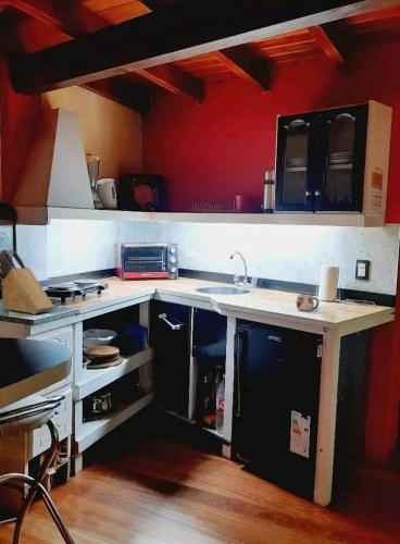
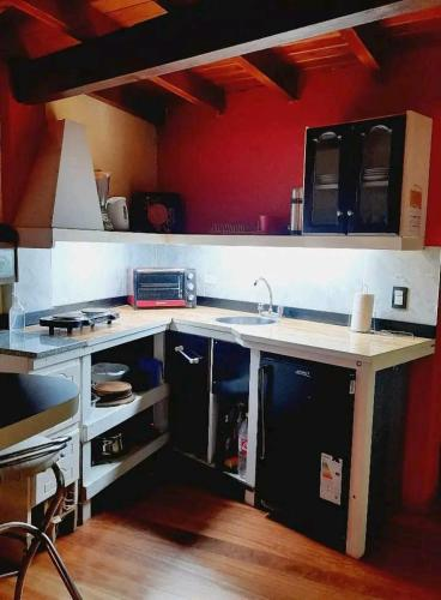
- knife block [0,249,55,316]
- mug [296,293,320,312]
